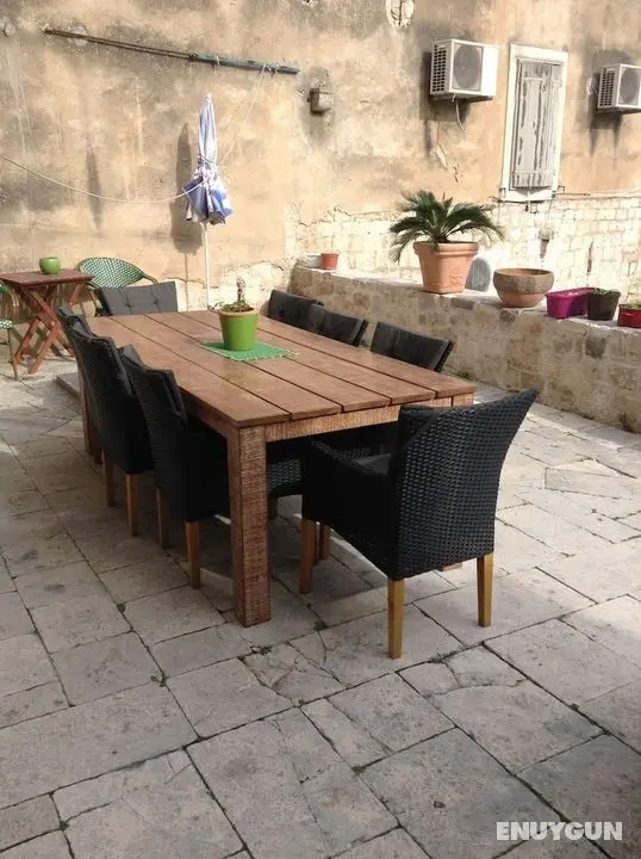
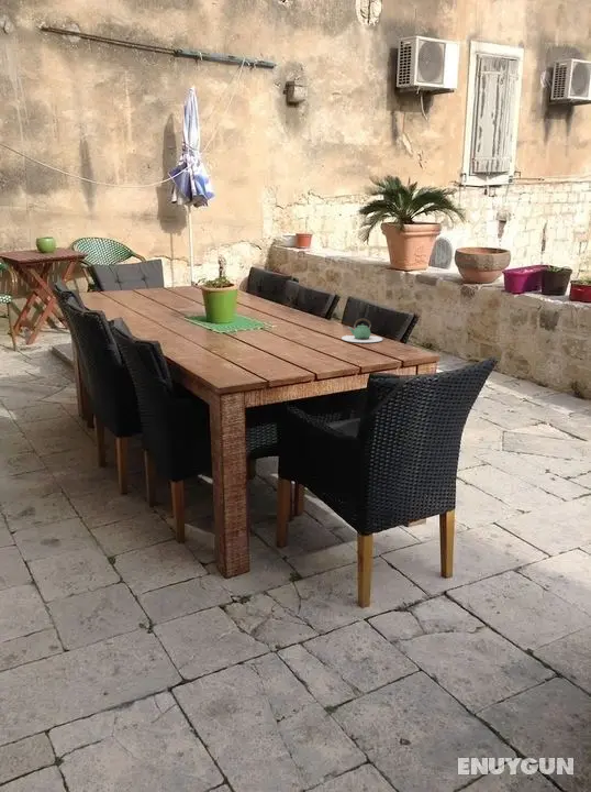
+ teapot [341,318,383,343]
